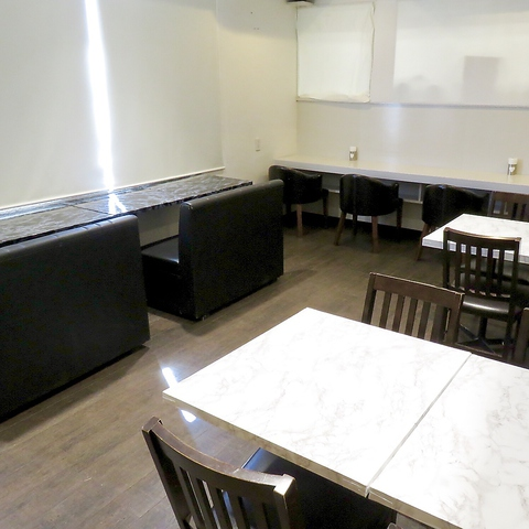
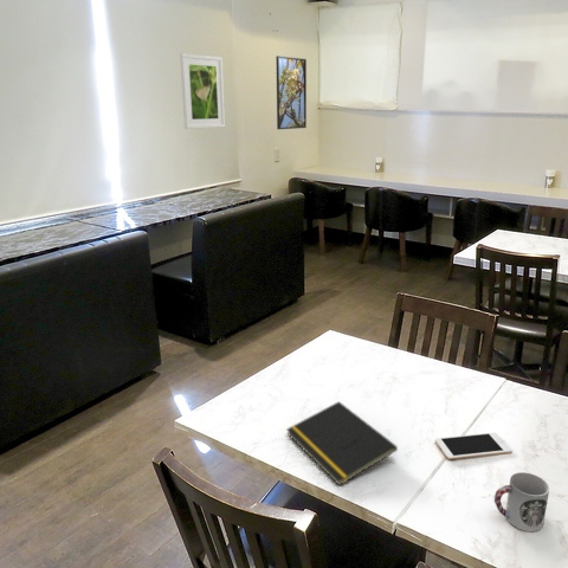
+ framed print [275,54,308,130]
+ cell phone [434,431,514,460]
+ cup [493,471,550,532]
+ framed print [179,52,226,130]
+ notepad [285,400,399,486]
